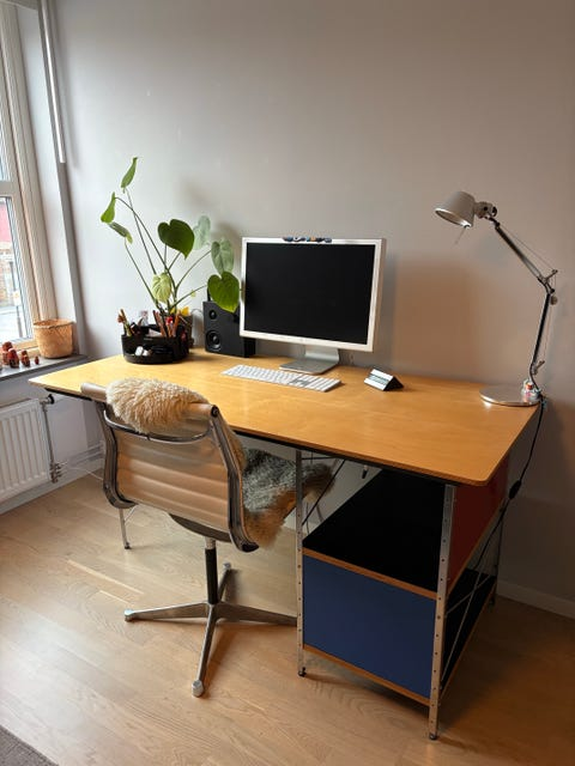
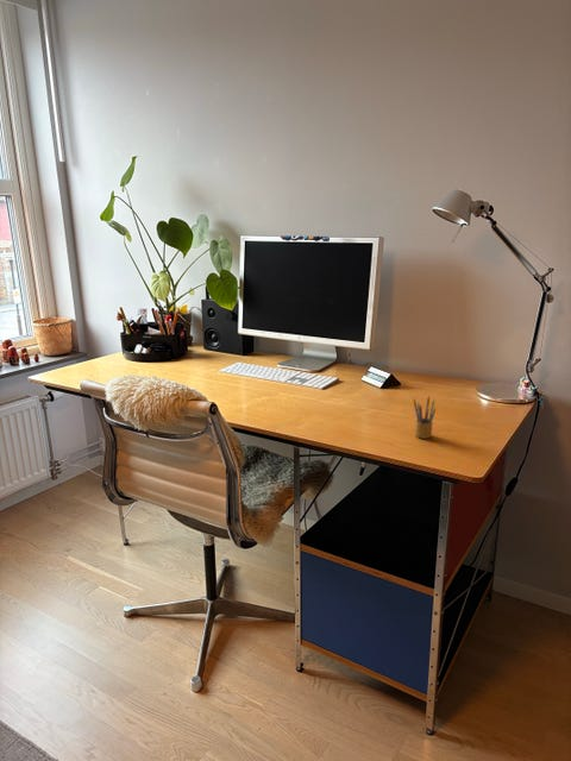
+ pencil box [413,395,437,440]
